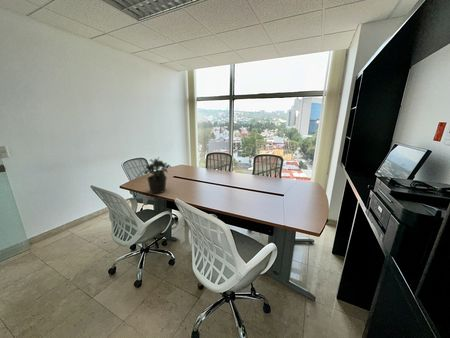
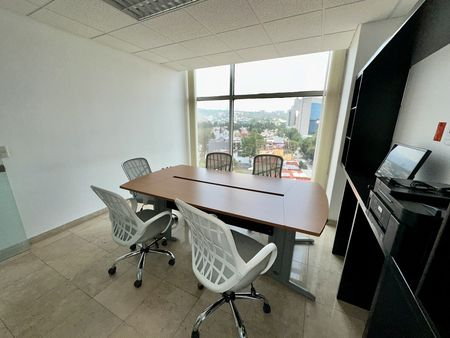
- potted plant [143,156,171,195]
